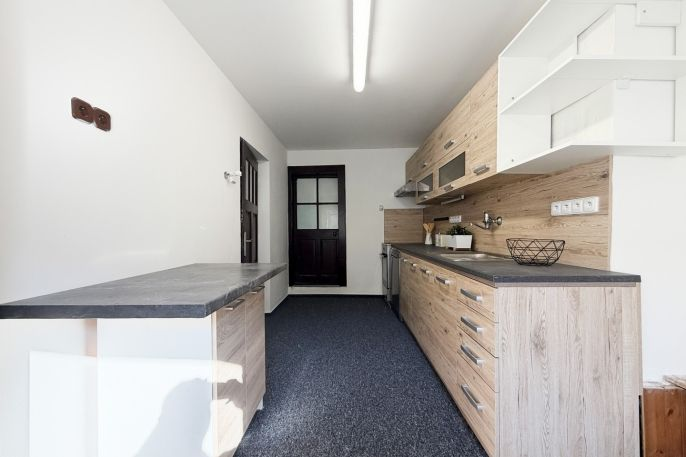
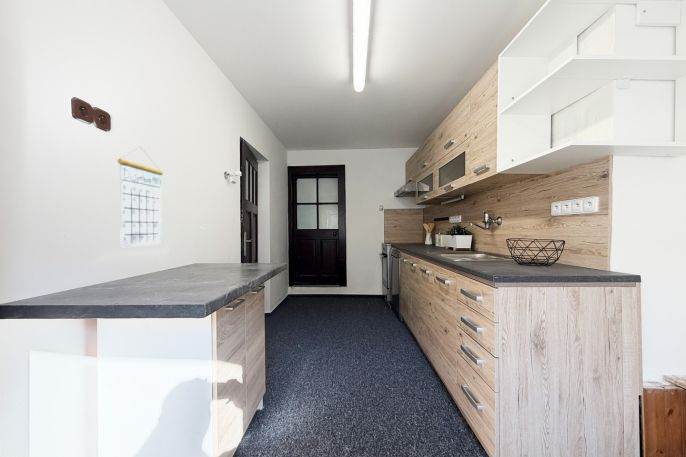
+ calendar [117,146,164,249]
